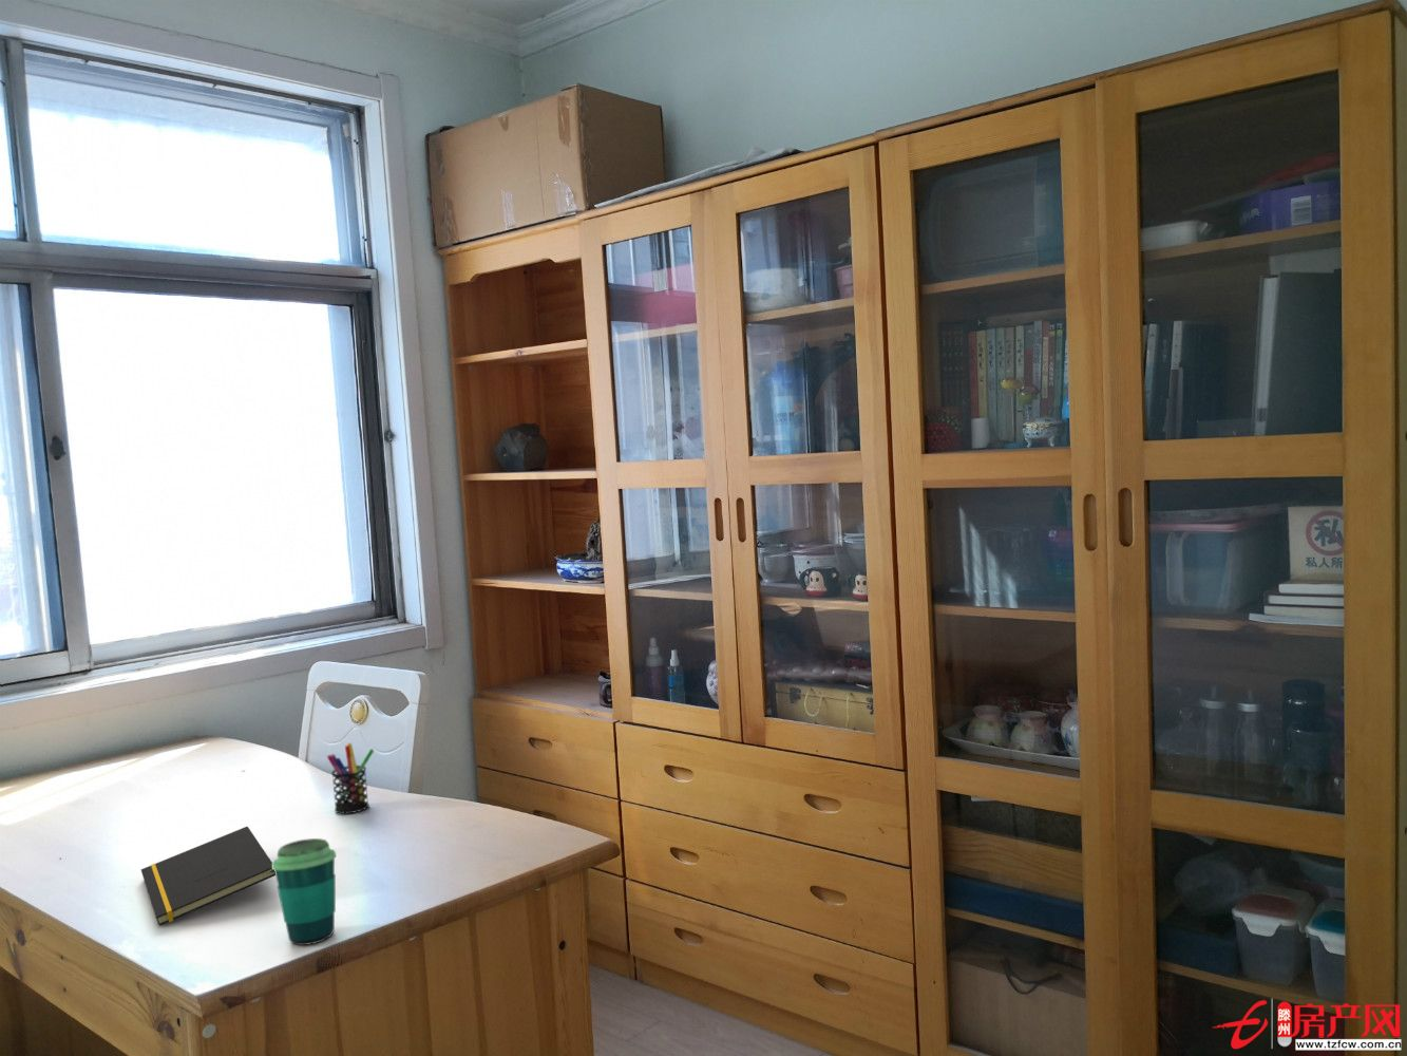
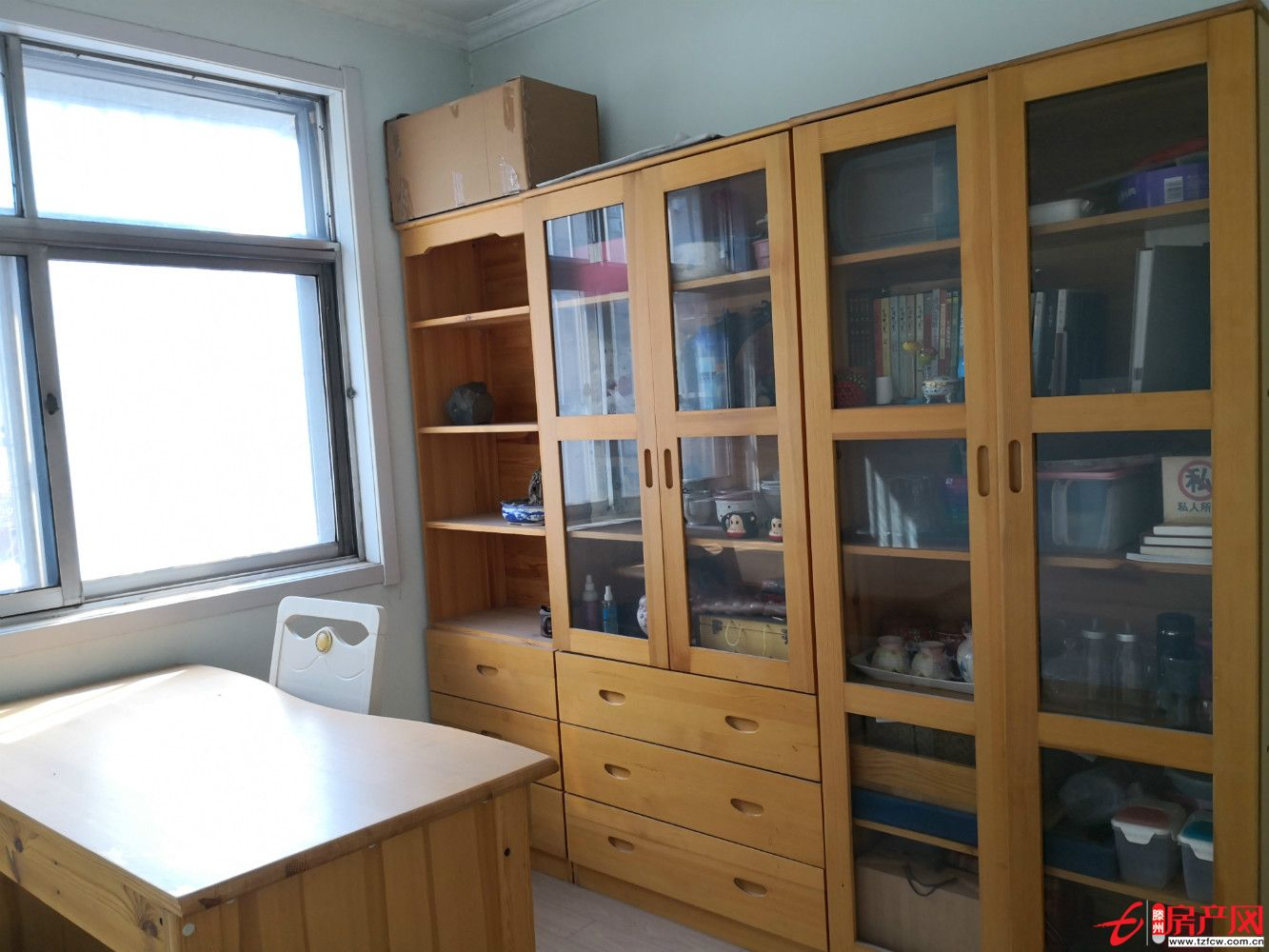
- pen holder [326,742,375,814]
- cup [273,837,337,946]
- notepad [140,825,275,927]
